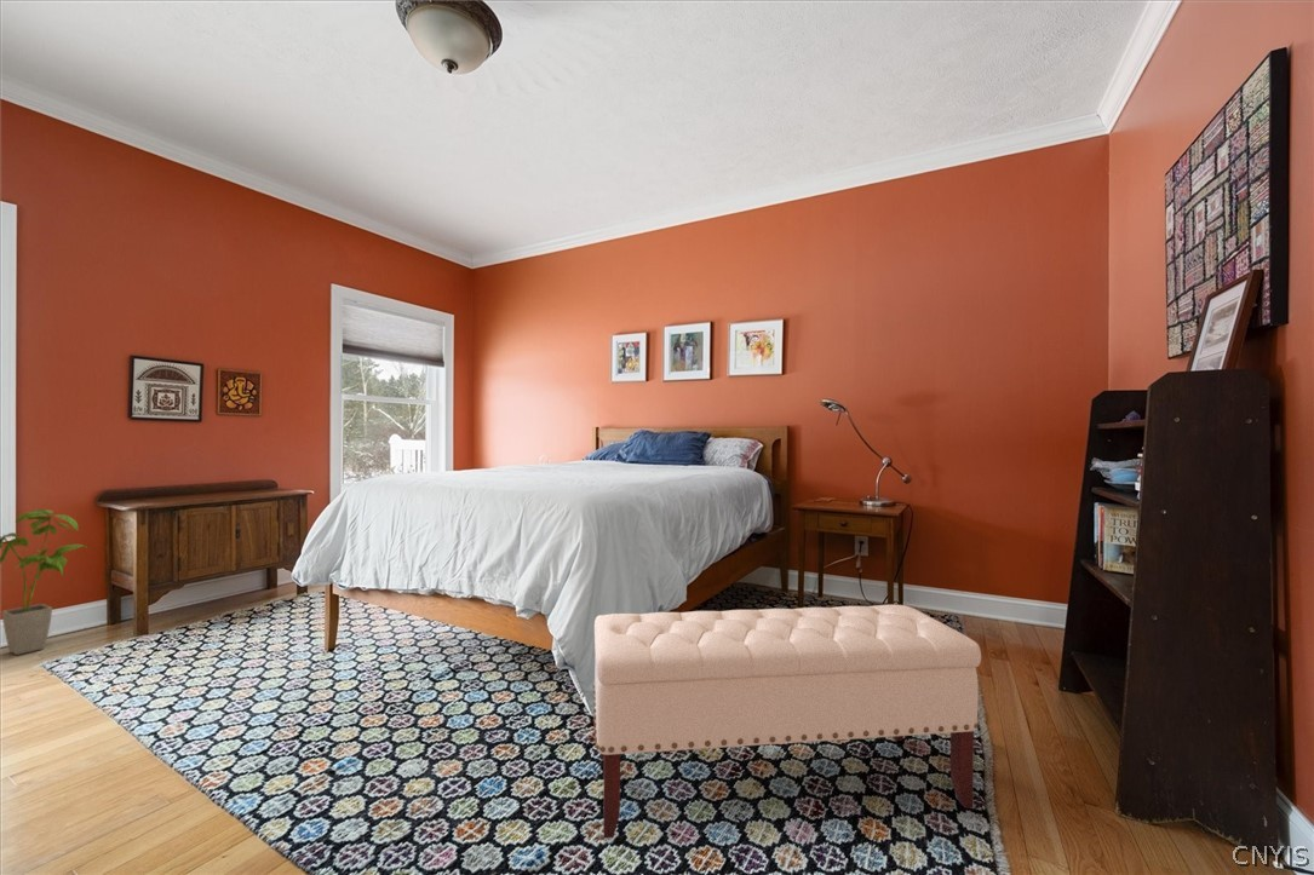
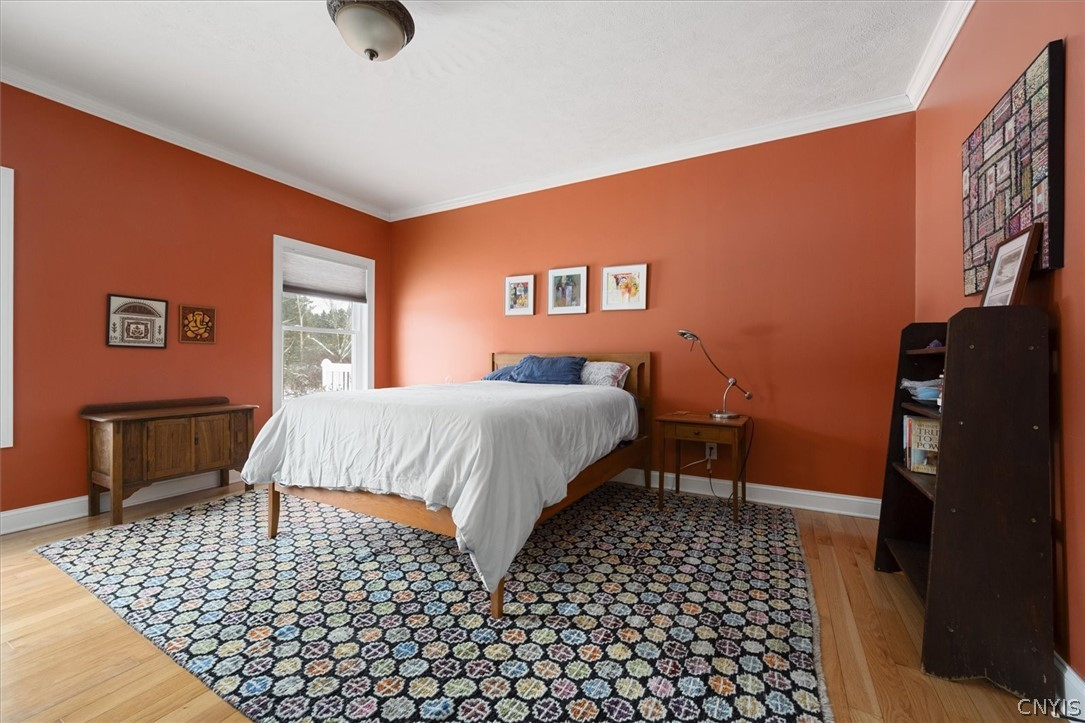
- house plant [0,508,88,656]
- bench [592,604,982,840]
